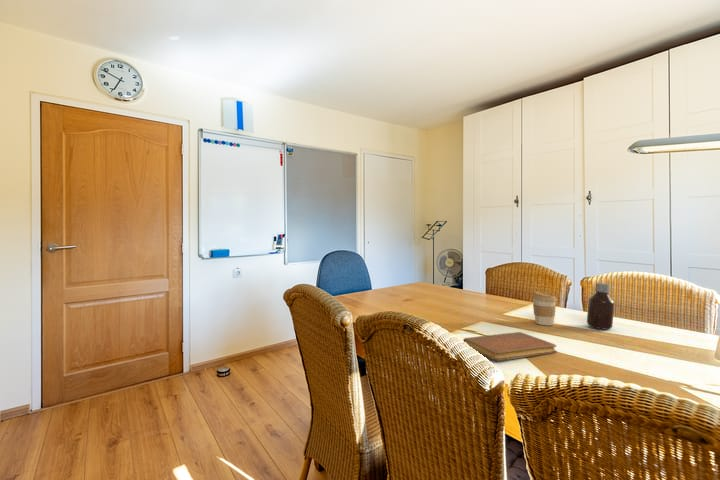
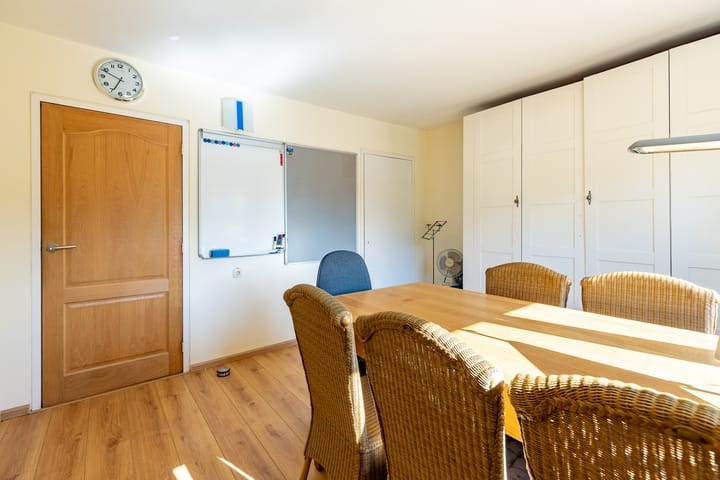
- bottle [586,282,616,331]
- coffee cup [531,291,558,326]
- notebook [462,331,558,362]
